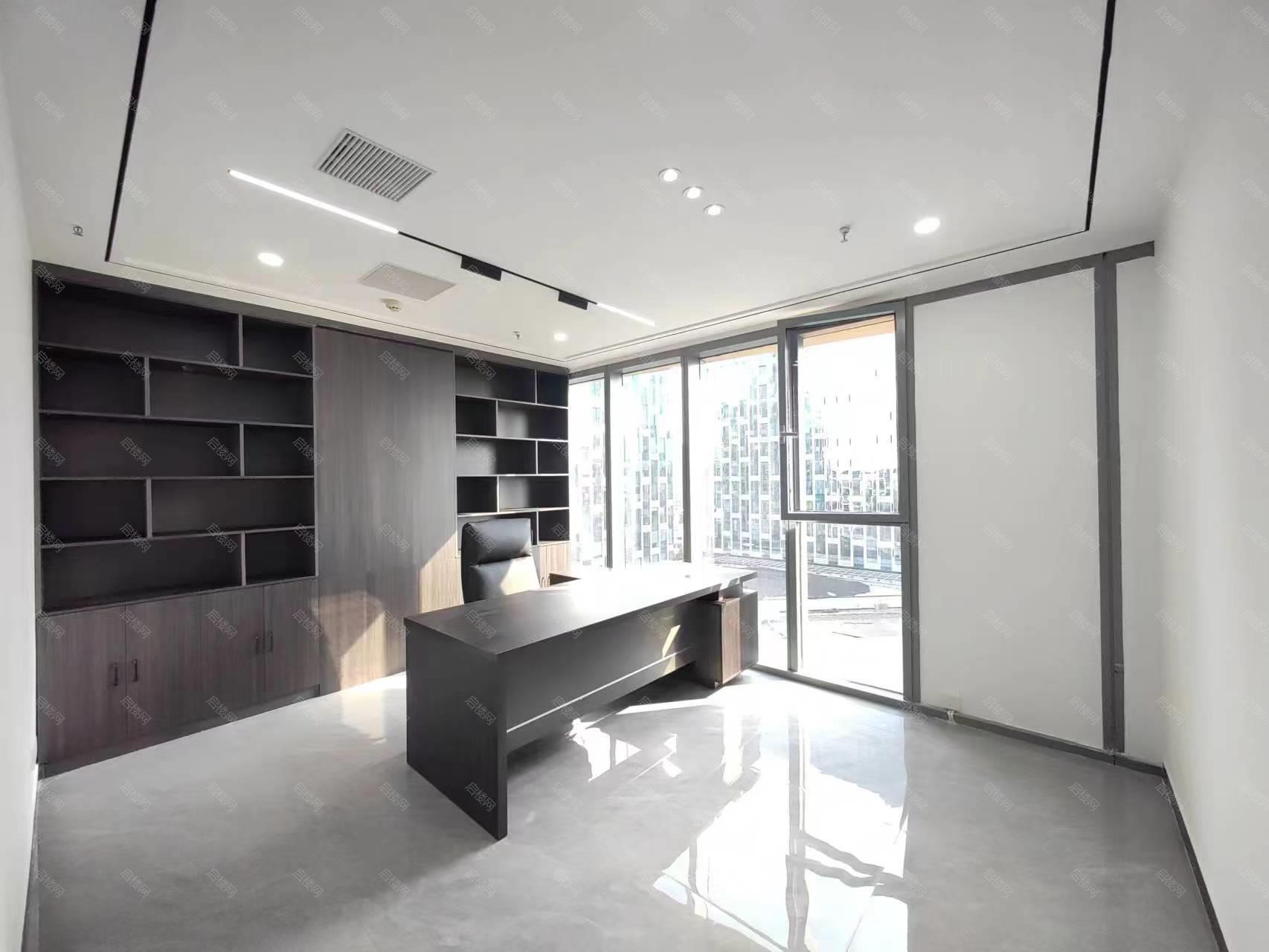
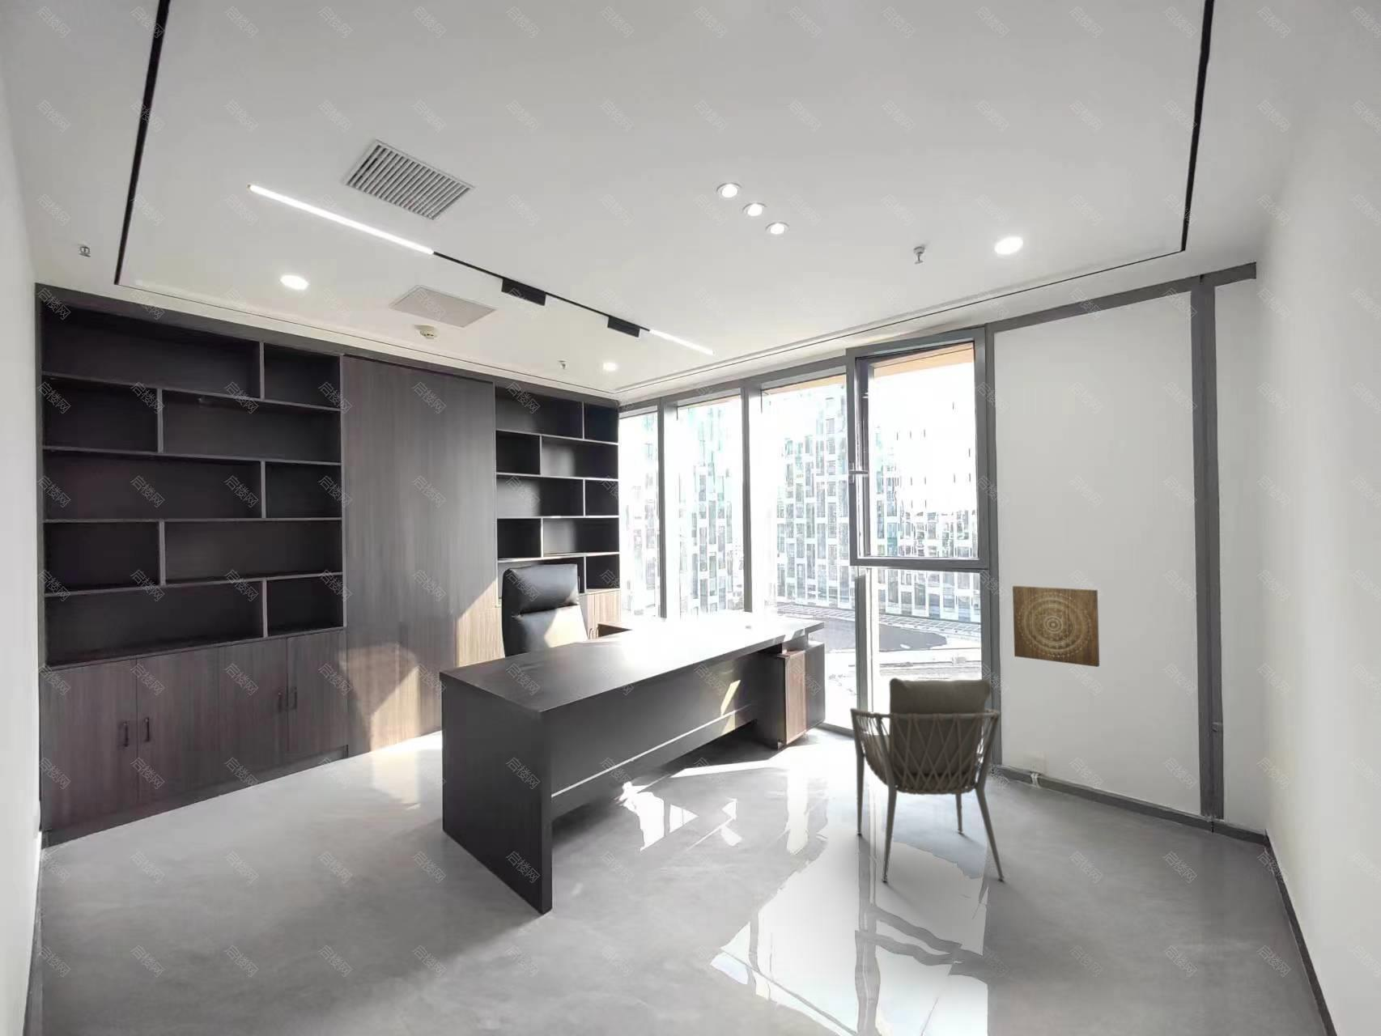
+ wall art [1012,585,1100,668]
+ armchair [849,677,1006,883]
